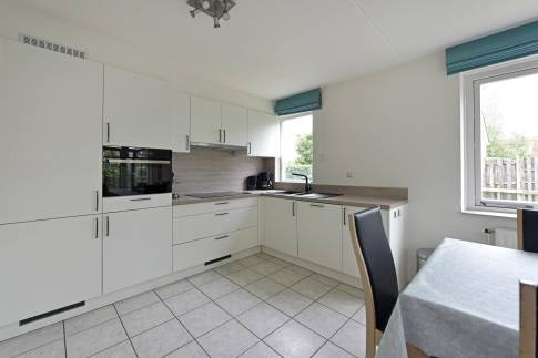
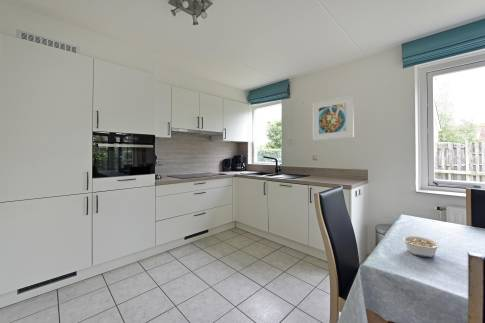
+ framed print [312,94,355,141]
+ legume [401,235,442,258]
